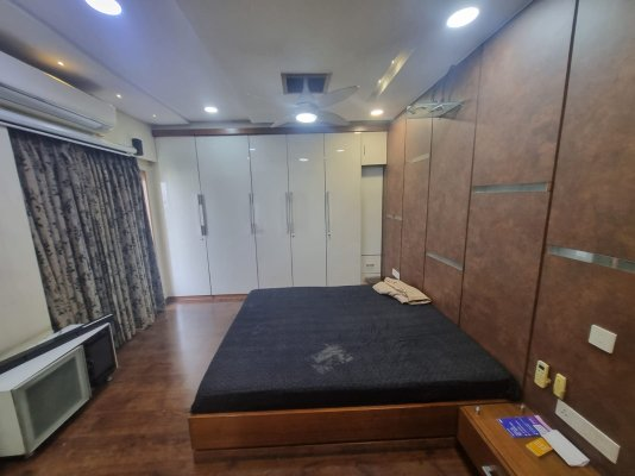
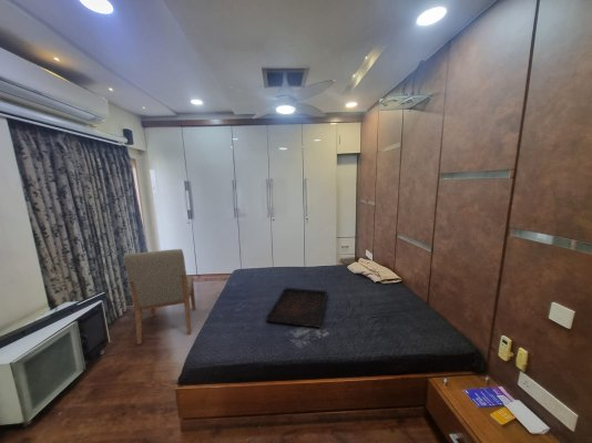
+ serving tray [265,287,328,329]
+ chair [123,248,196,346]
